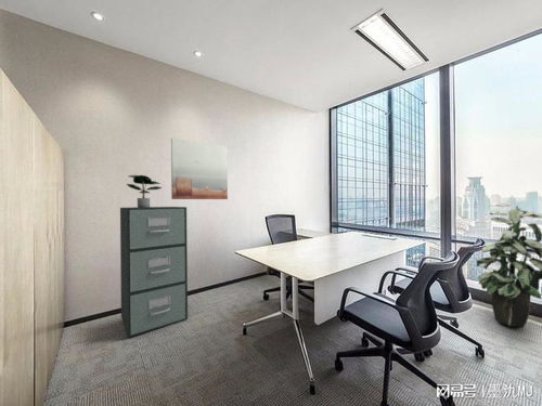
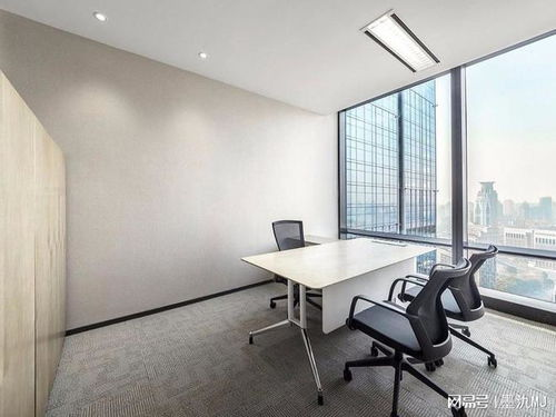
- potted plant [126,174,163,208]
- indoor plant [468,202,542,329]
- filing cabinet [119,206,189,339]
- wall art [170,137,229,200]
